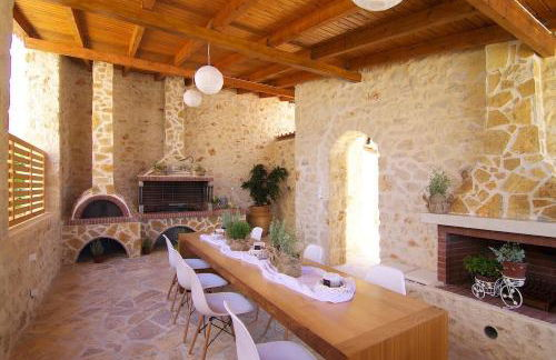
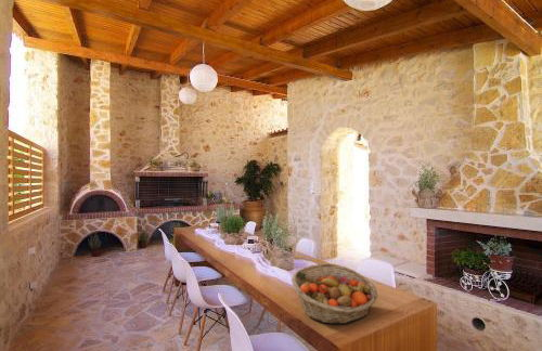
+ fruit basket [291,262,378,325]
